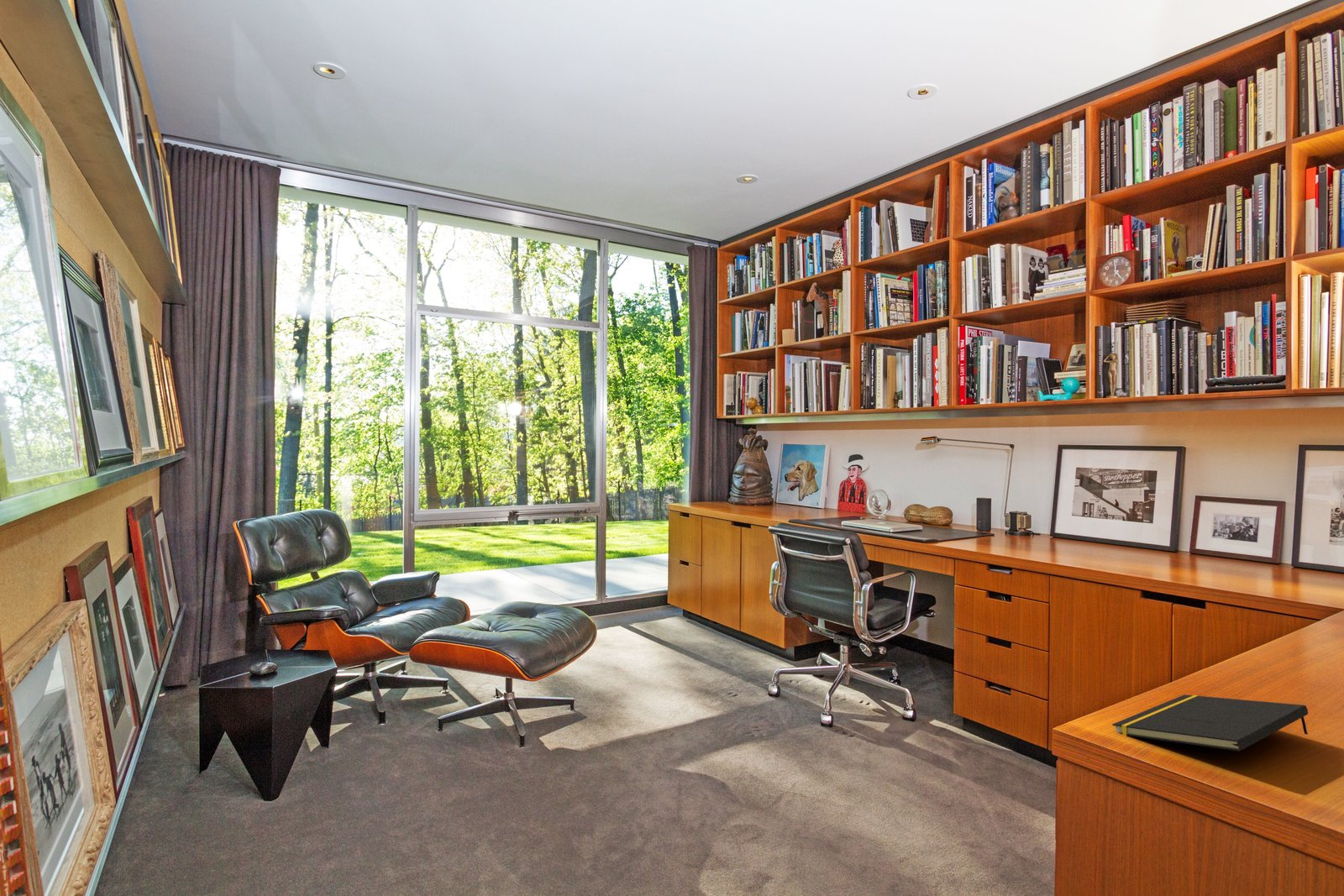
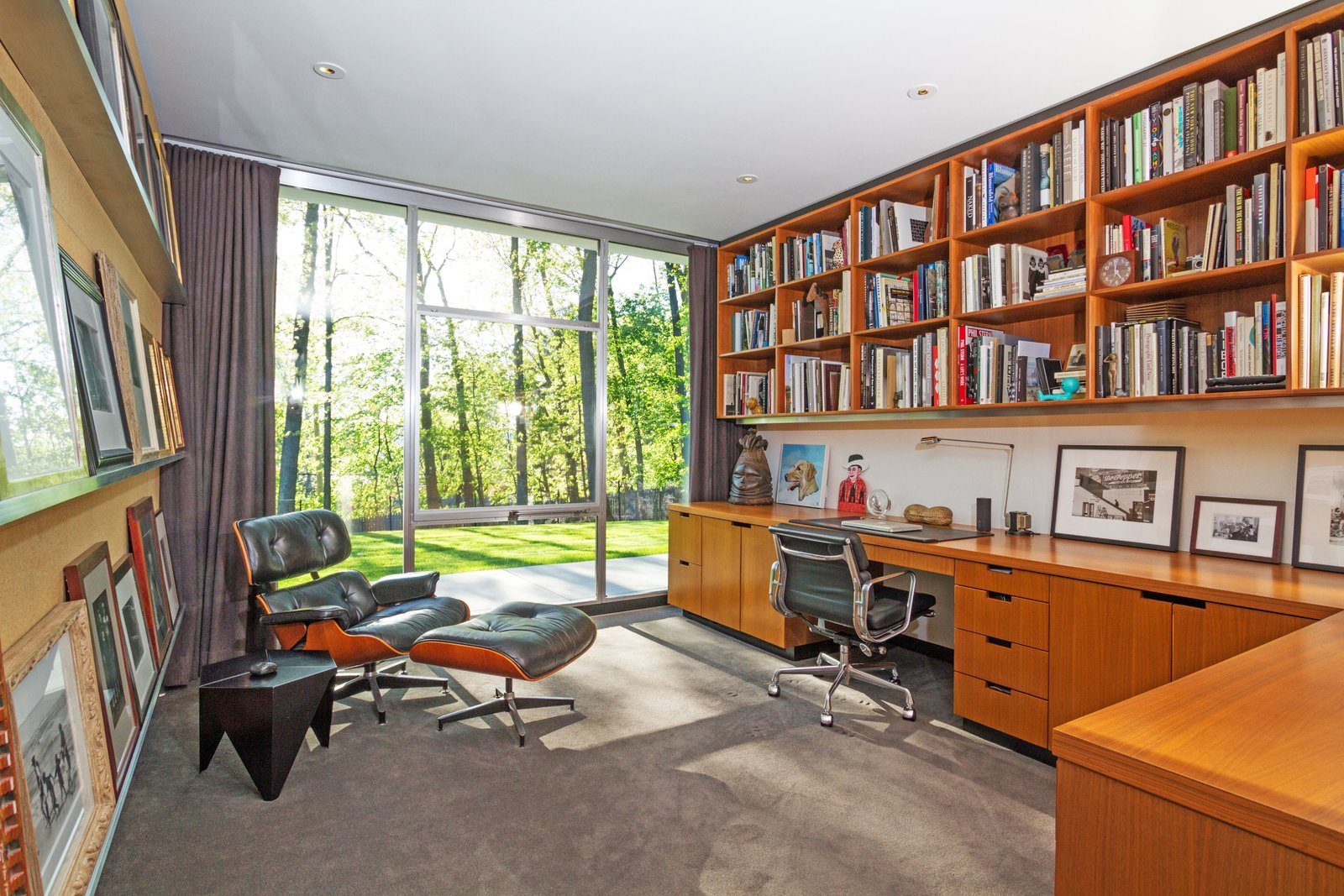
- notepad [1111,694,1309,752]
